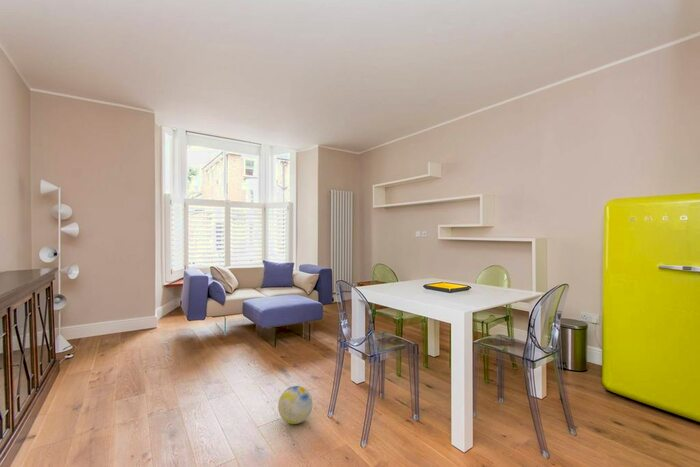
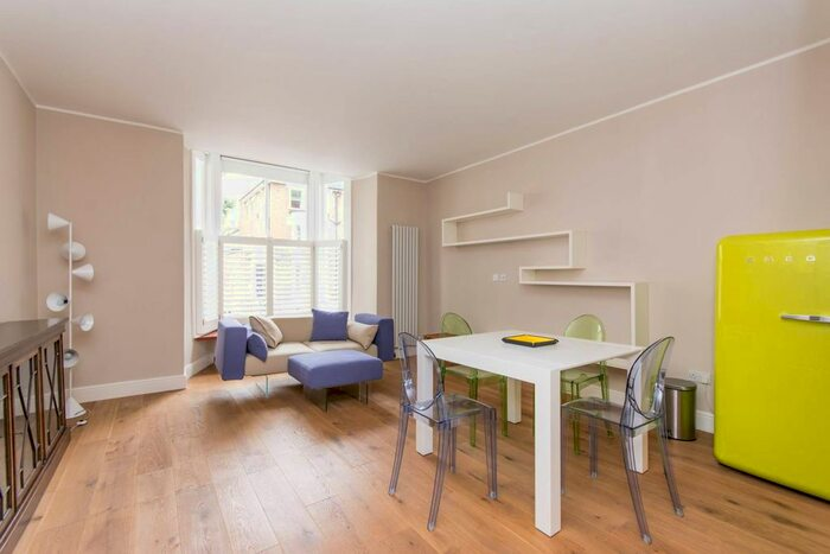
- ball [277,385,314,425]
